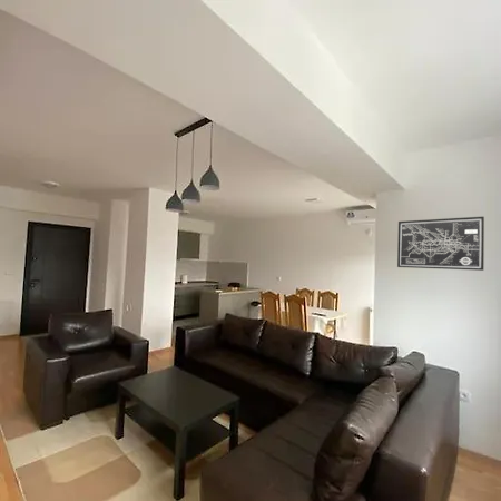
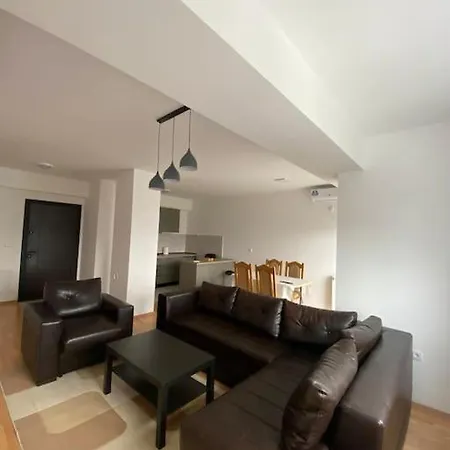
- wall art [396,216,485,272]
